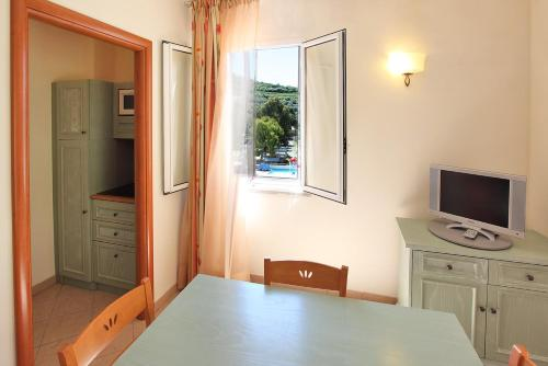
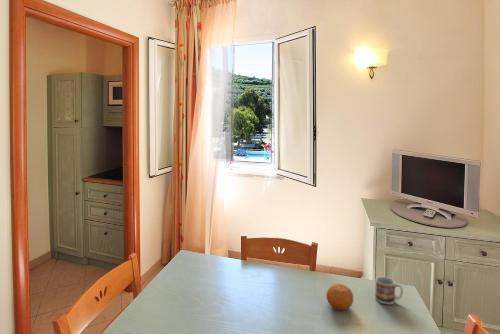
+ cup [374,276,404,305]
+ fruit [325,282,354,311]
